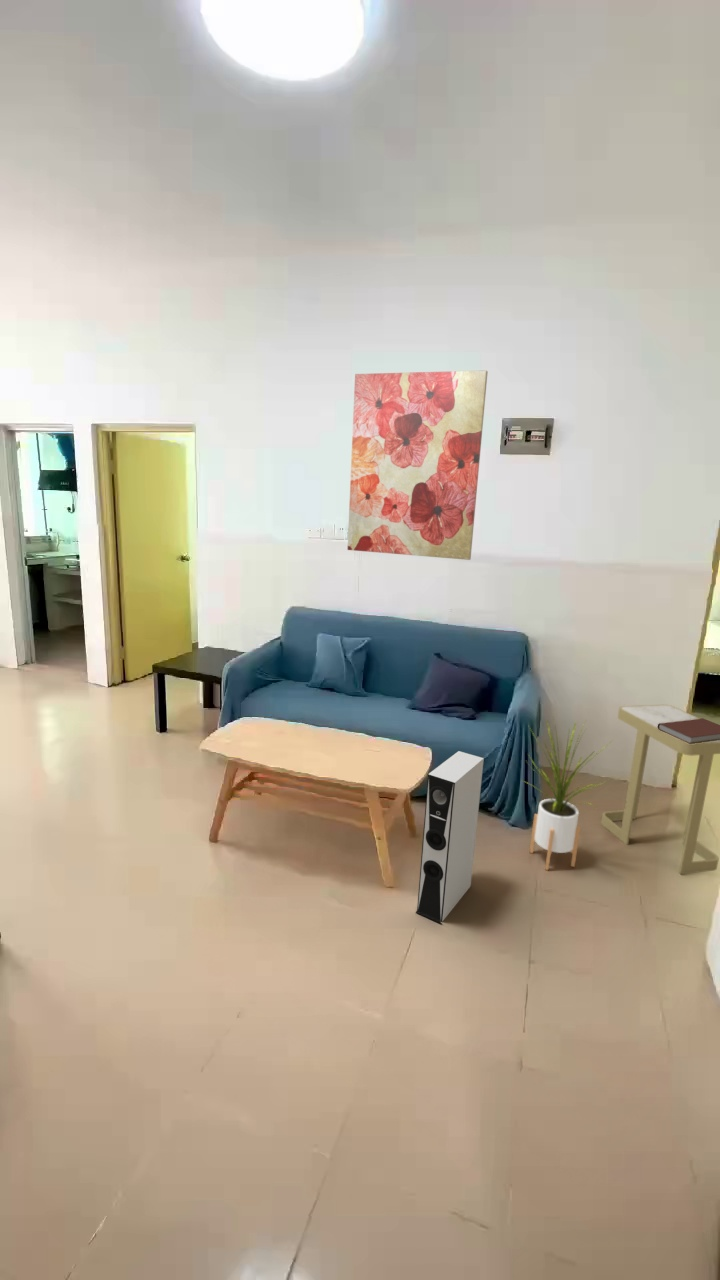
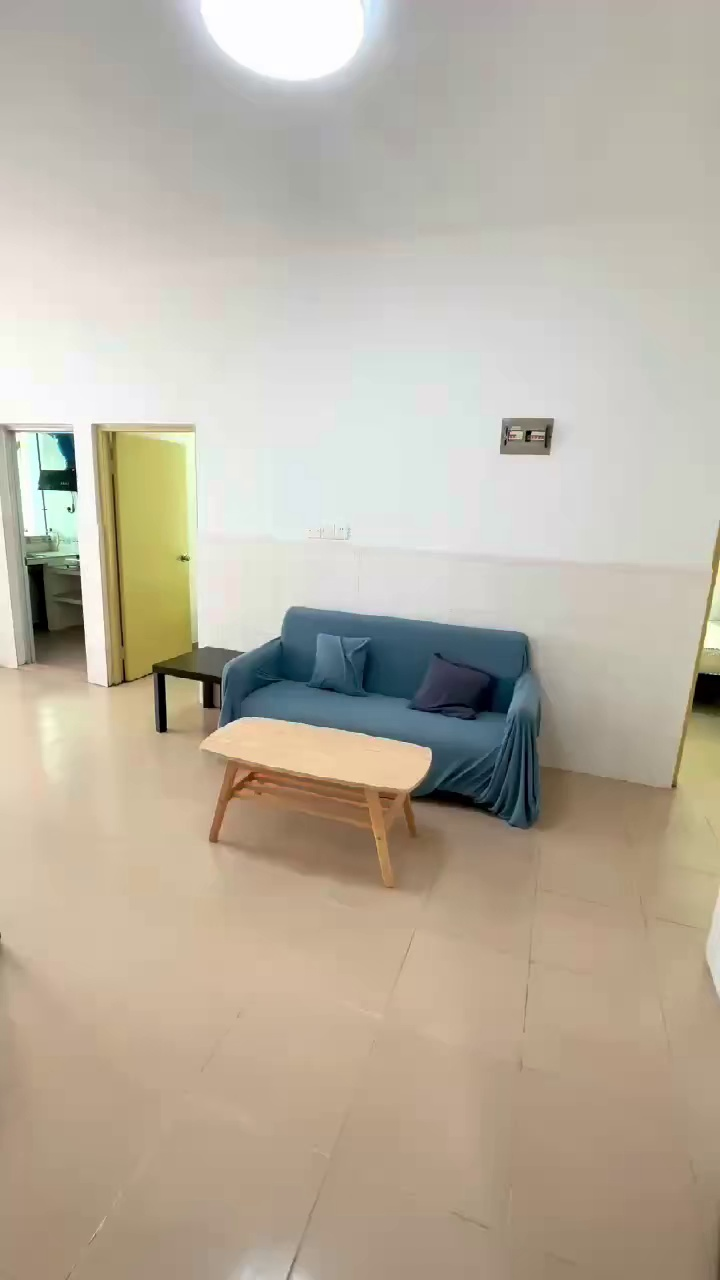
- side table [600,704,720,875]
- house plant [522,717,614,871]
- wall art [346,370,489,561]
- book [657,717,720,744]
- speaker [415,750,485,925]
